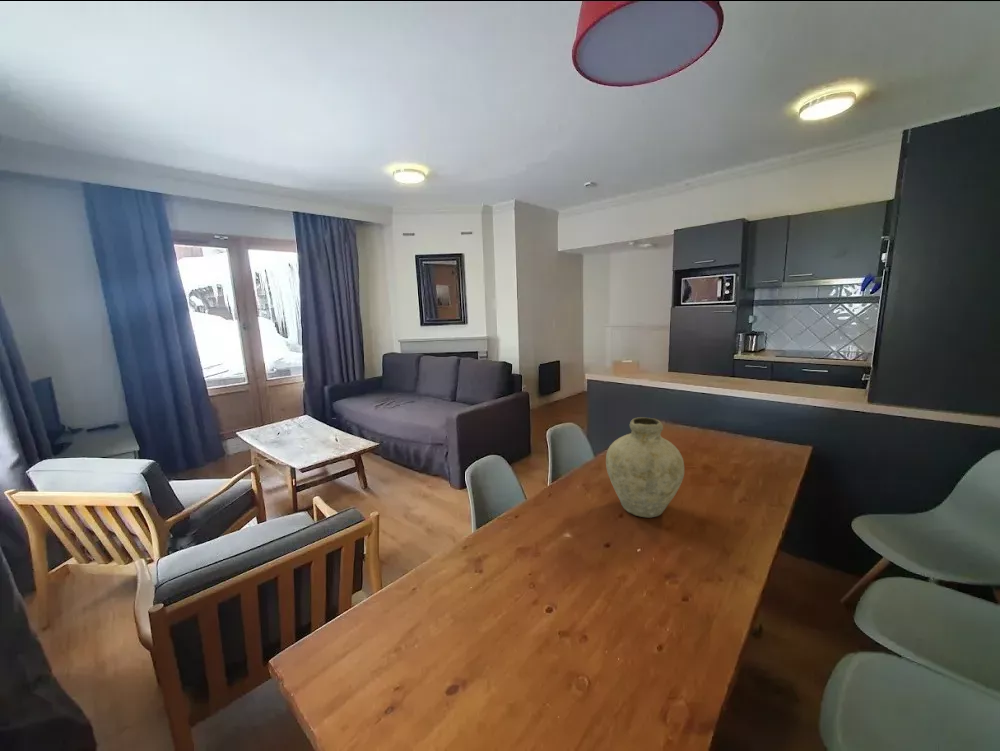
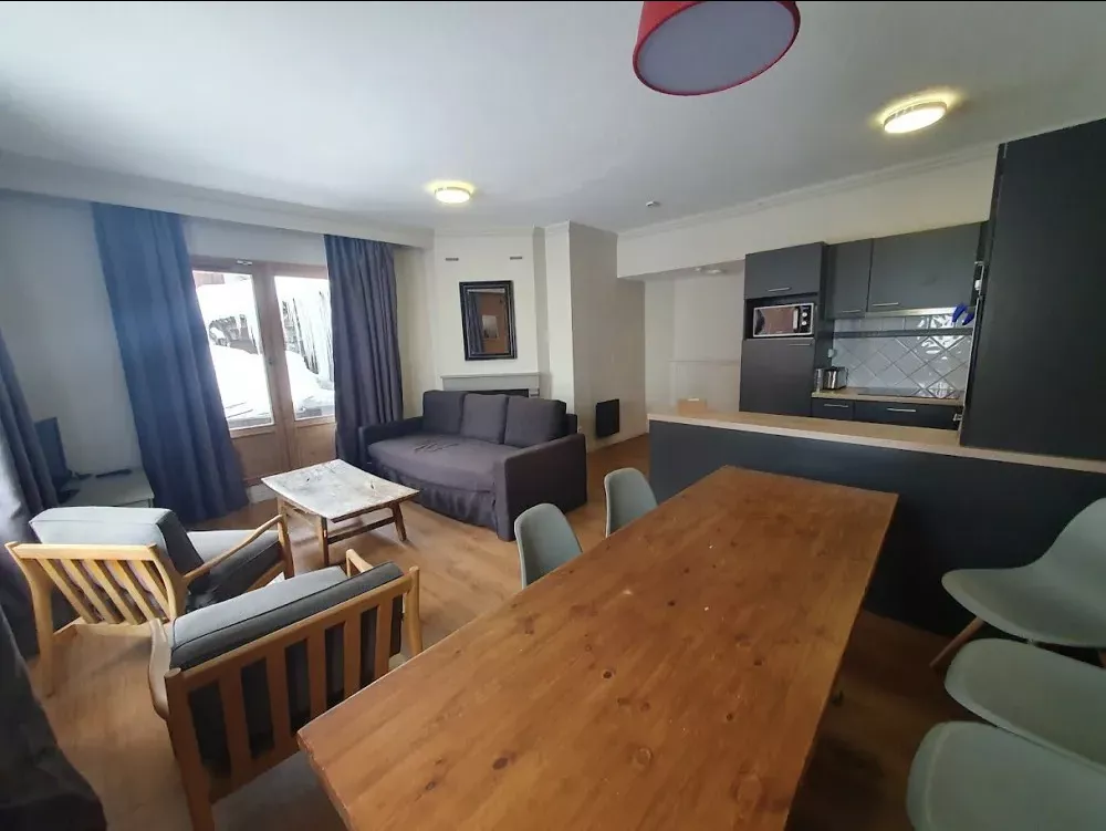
- vase [605,416,685,519]
